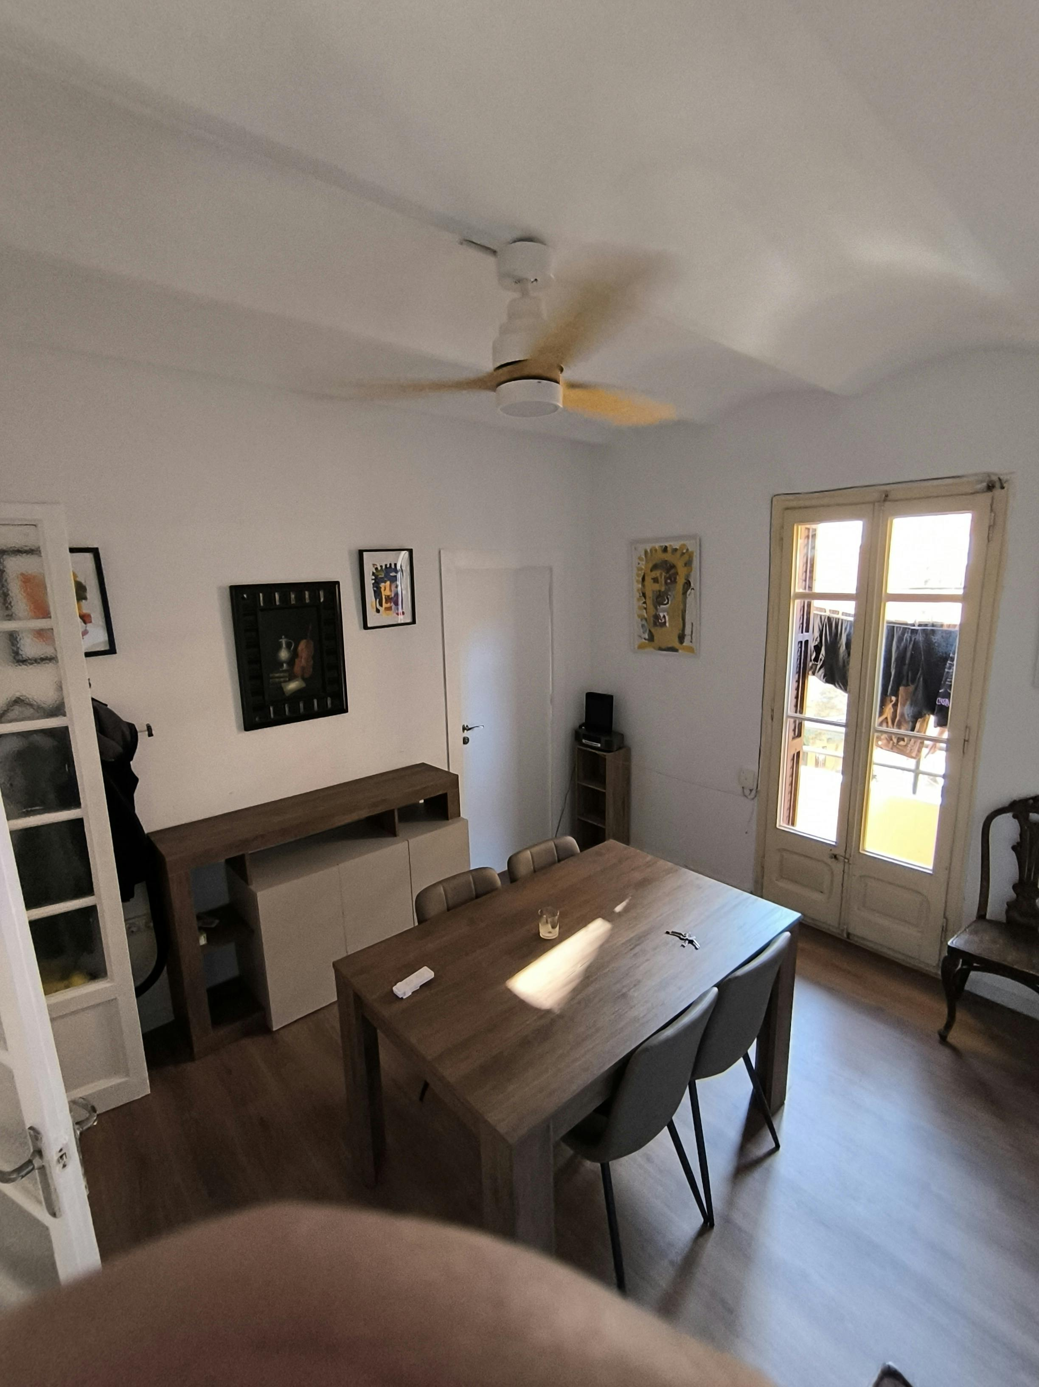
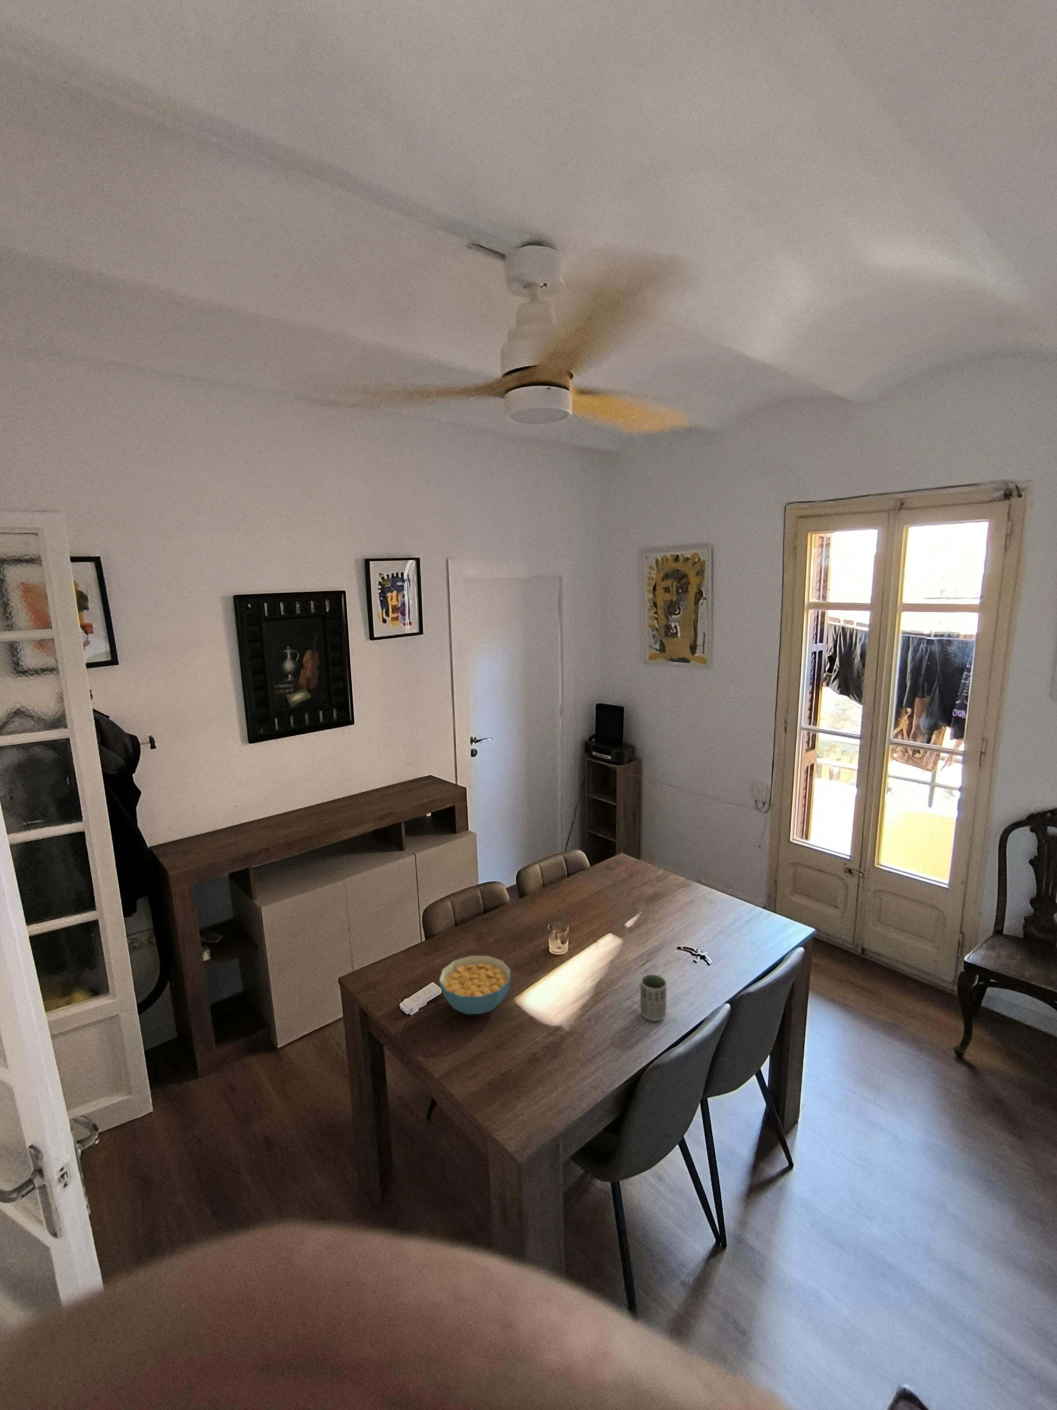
+ cup [640,974,667,1021]
+ cereal bowl [439,955,511,1015]
